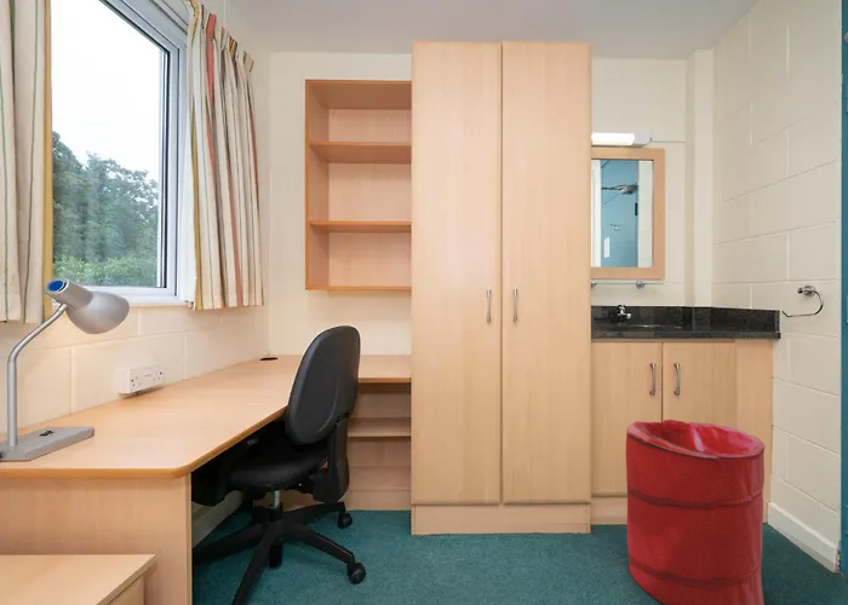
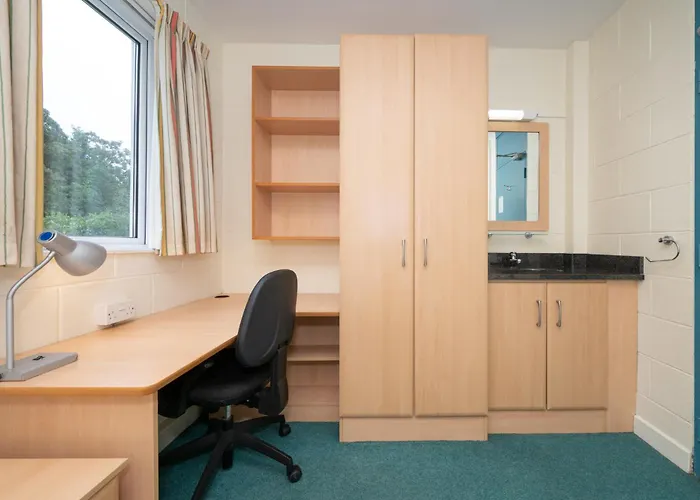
- laundry hamper [625,419,766,605]
